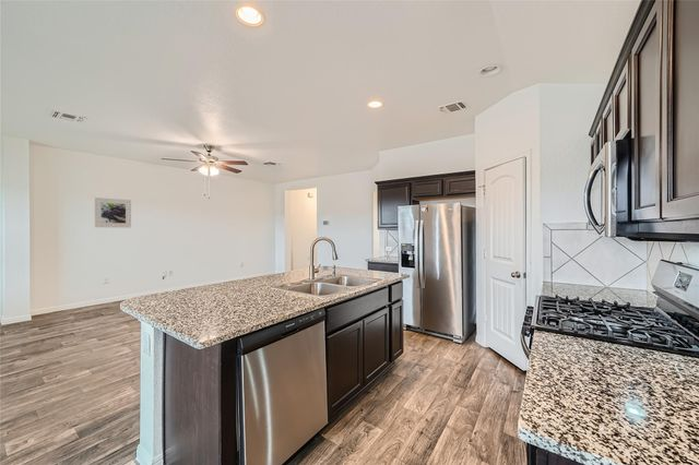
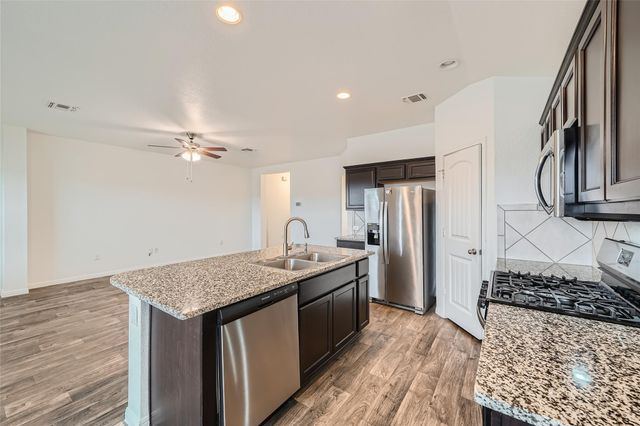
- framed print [94,196,132,229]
